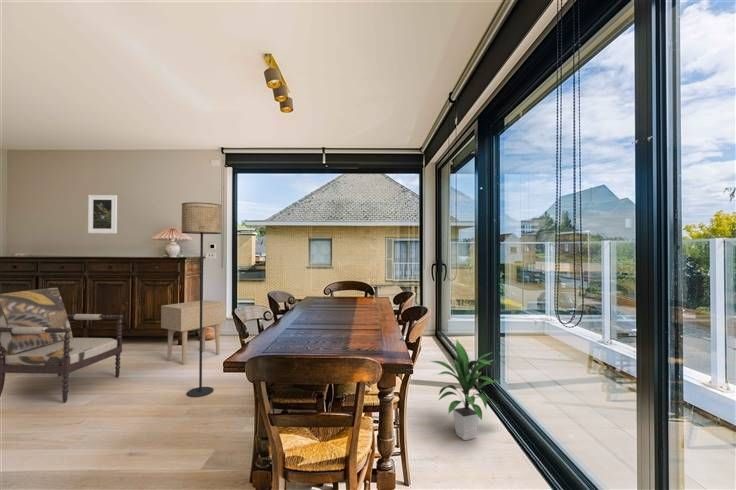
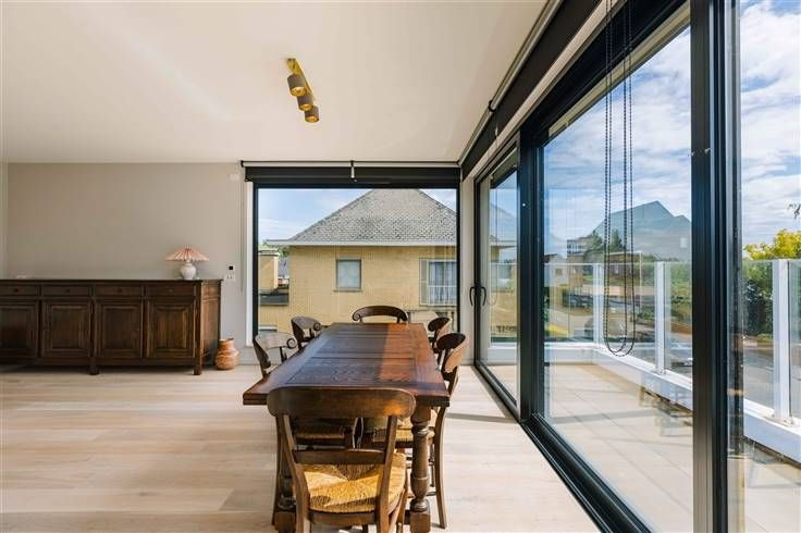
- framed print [87,194,118,234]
- armchair [0,287,124,403]
- indoor plant [430,339,503,441]
- side table [160,299,227,365]
- floor lamp [181,201,222,398]
